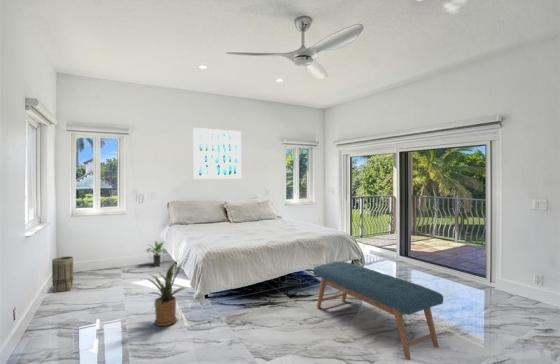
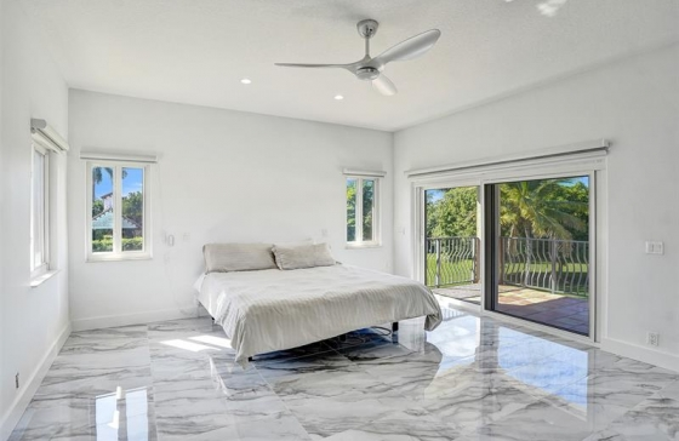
- wall art [192,127,242,180]
- potted plant [145,240,166,267]
- bench [312,261,444,361]
- house plant [141,258,187,327]
- basket [51,255,74,293]
